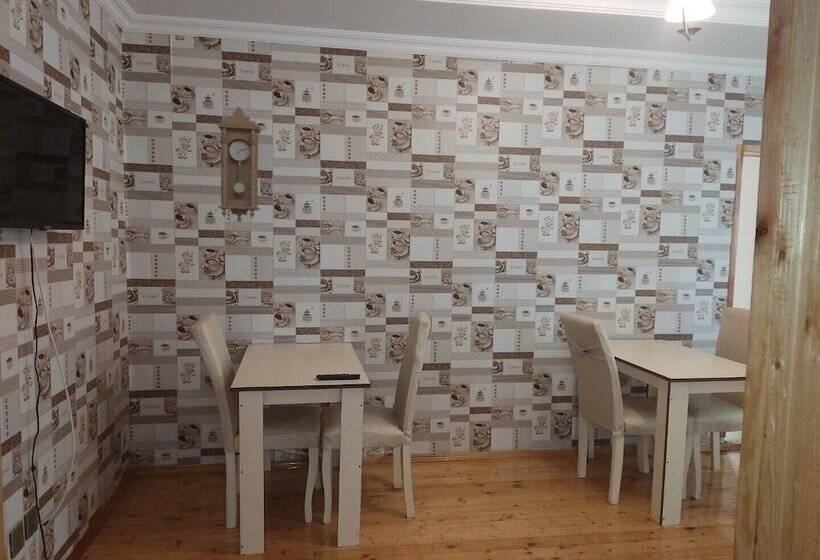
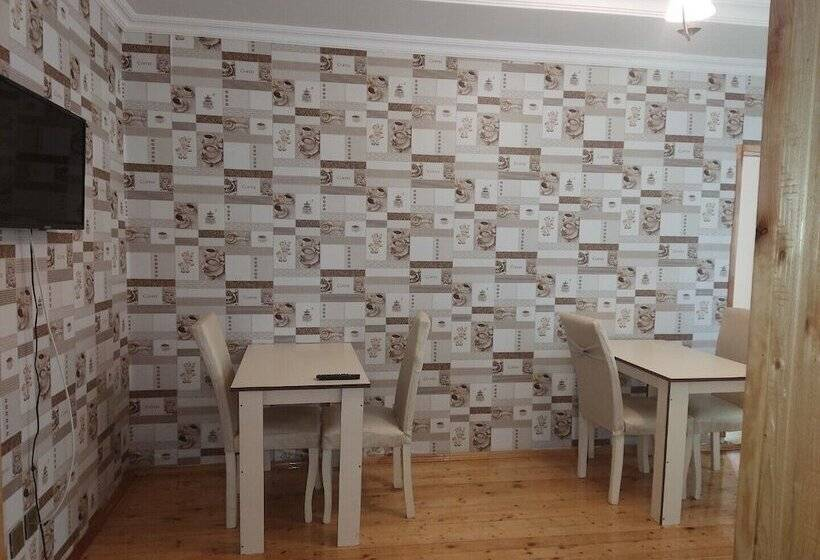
- pendulum clock [216,106,262,223]
